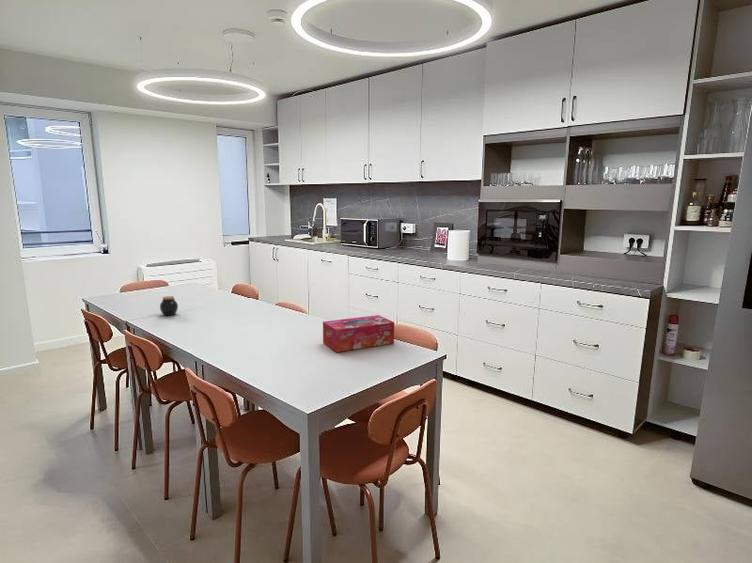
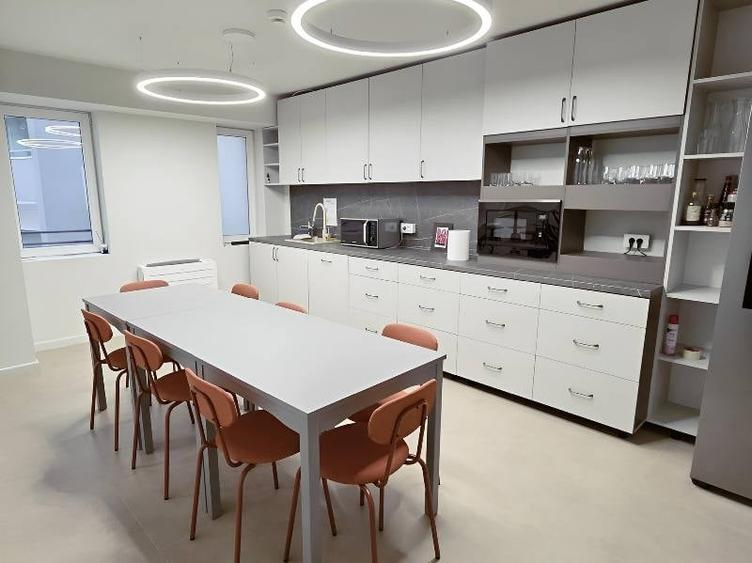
- tissue box [322,314,395,353]
- jar [159,295,179,316]
